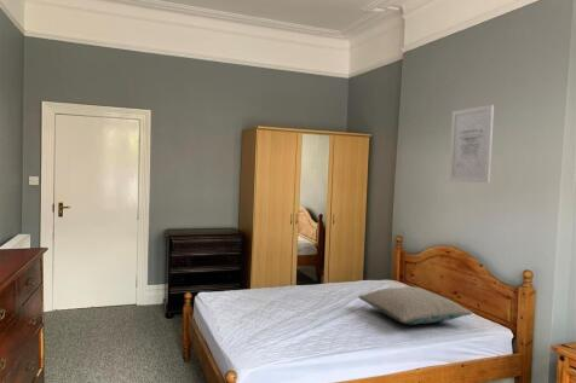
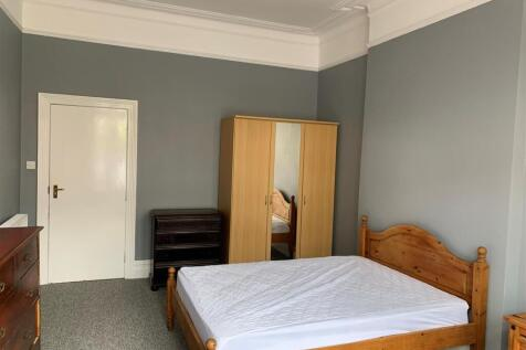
- pillow [357,285,474,325]
- wall art [448,104,495,184]
